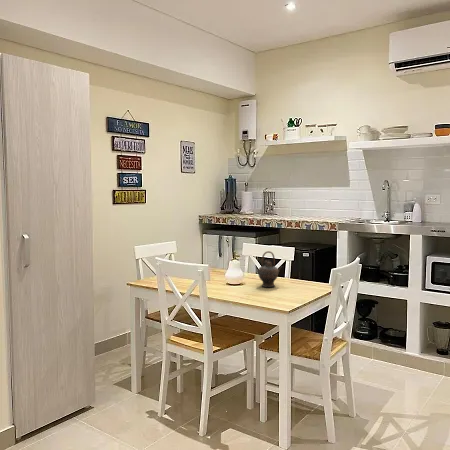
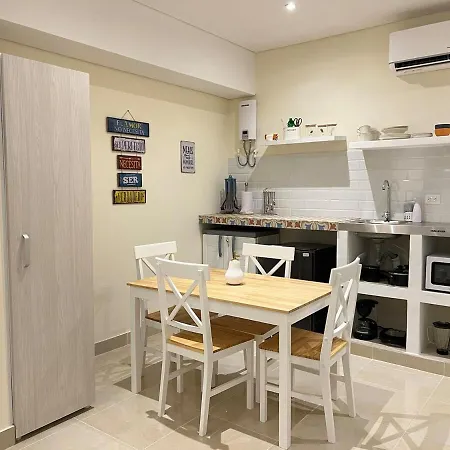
- teapot [257,250,283,288]
